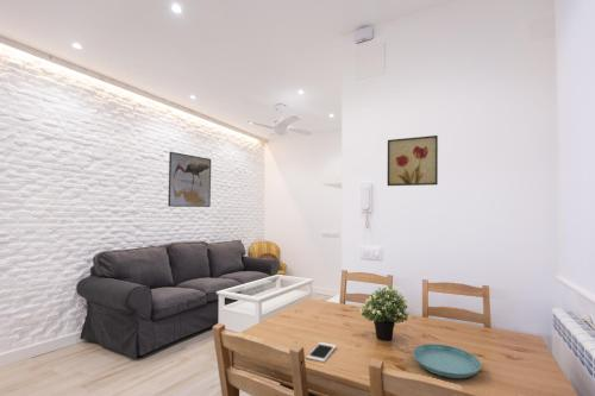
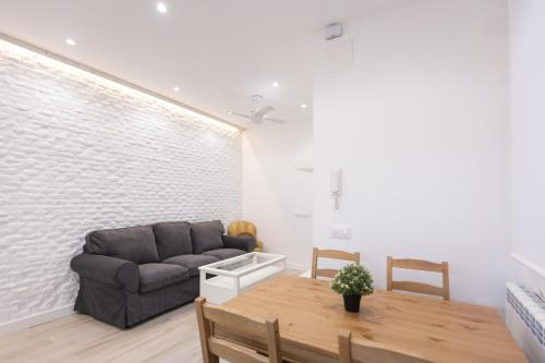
- wall art [387,134,439,187]
- saucer [412,342,482,379]
- cell phone [306,341,337,363]
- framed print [167,151,212,208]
